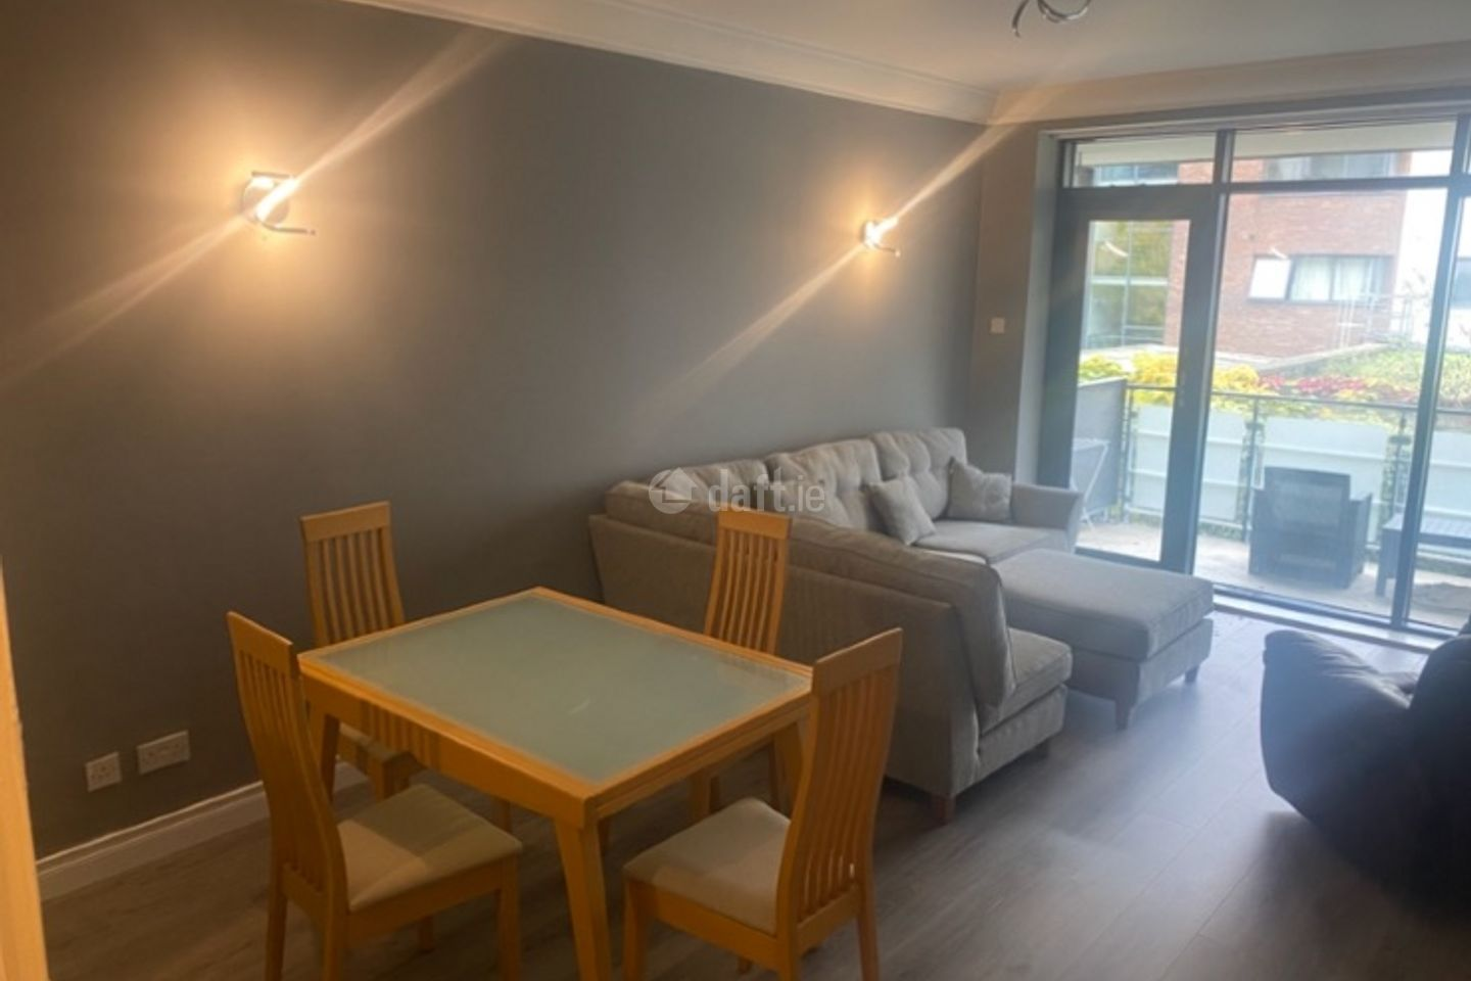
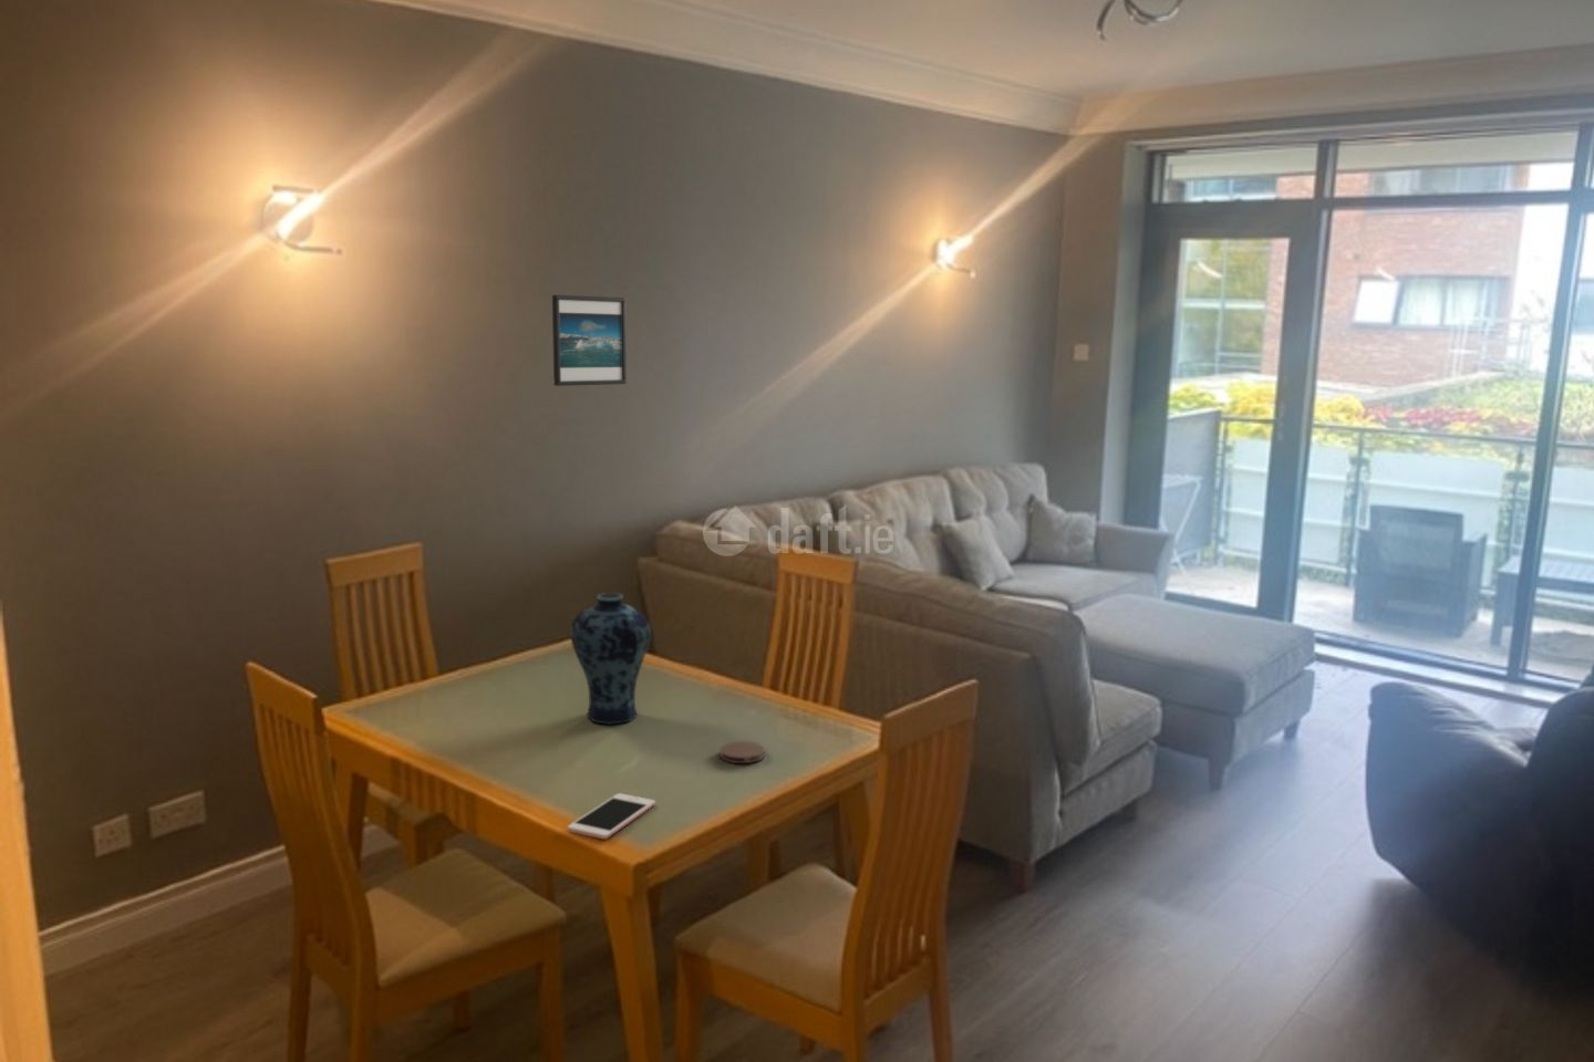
+ vase [569,591,652,725]
+ coaster [719,740,766,764]
+ cell phone [567,792,656,840]
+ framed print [551,294,627,388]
